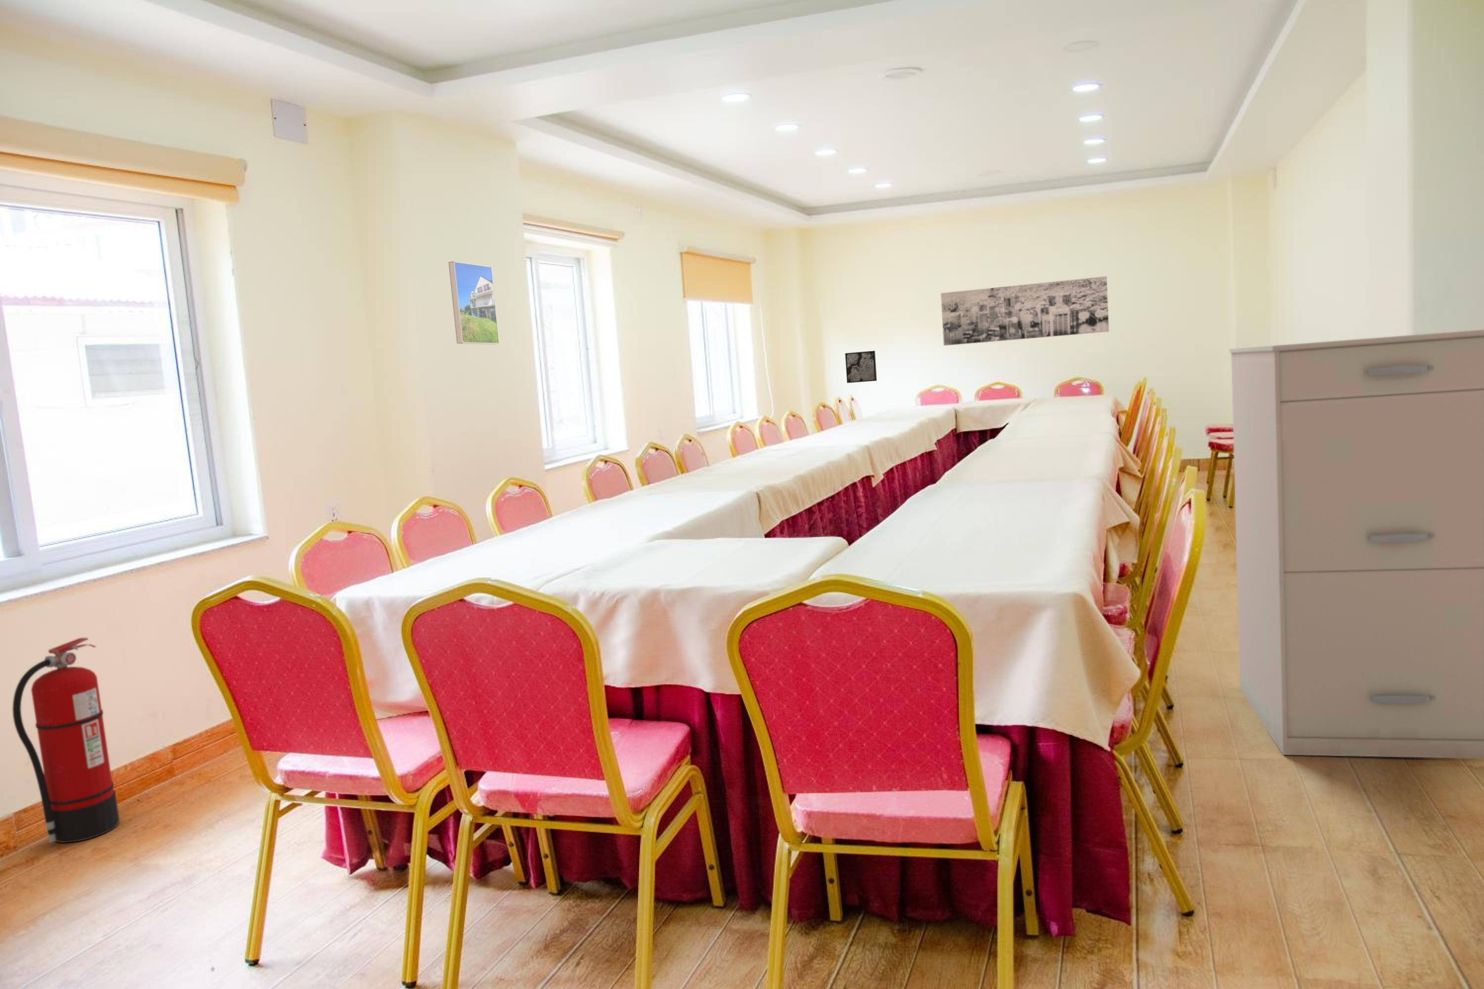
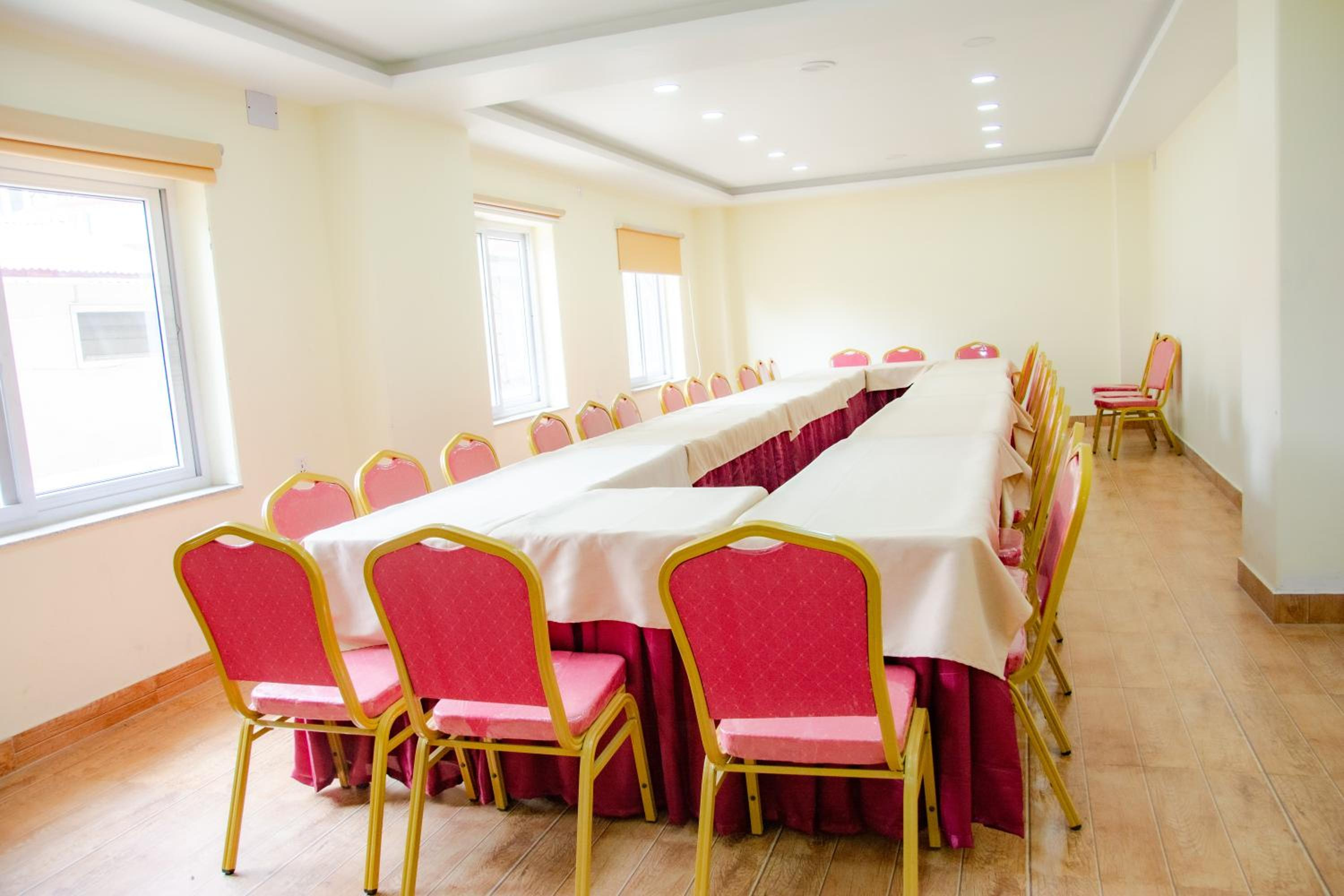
- wall art [941,276,1110,347]
- fire extinguisher [12,637,120,843]
- filing cabinet [1229,329,1484,759]
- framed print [448,260,499,344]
- wall art [845,350,878,384]
